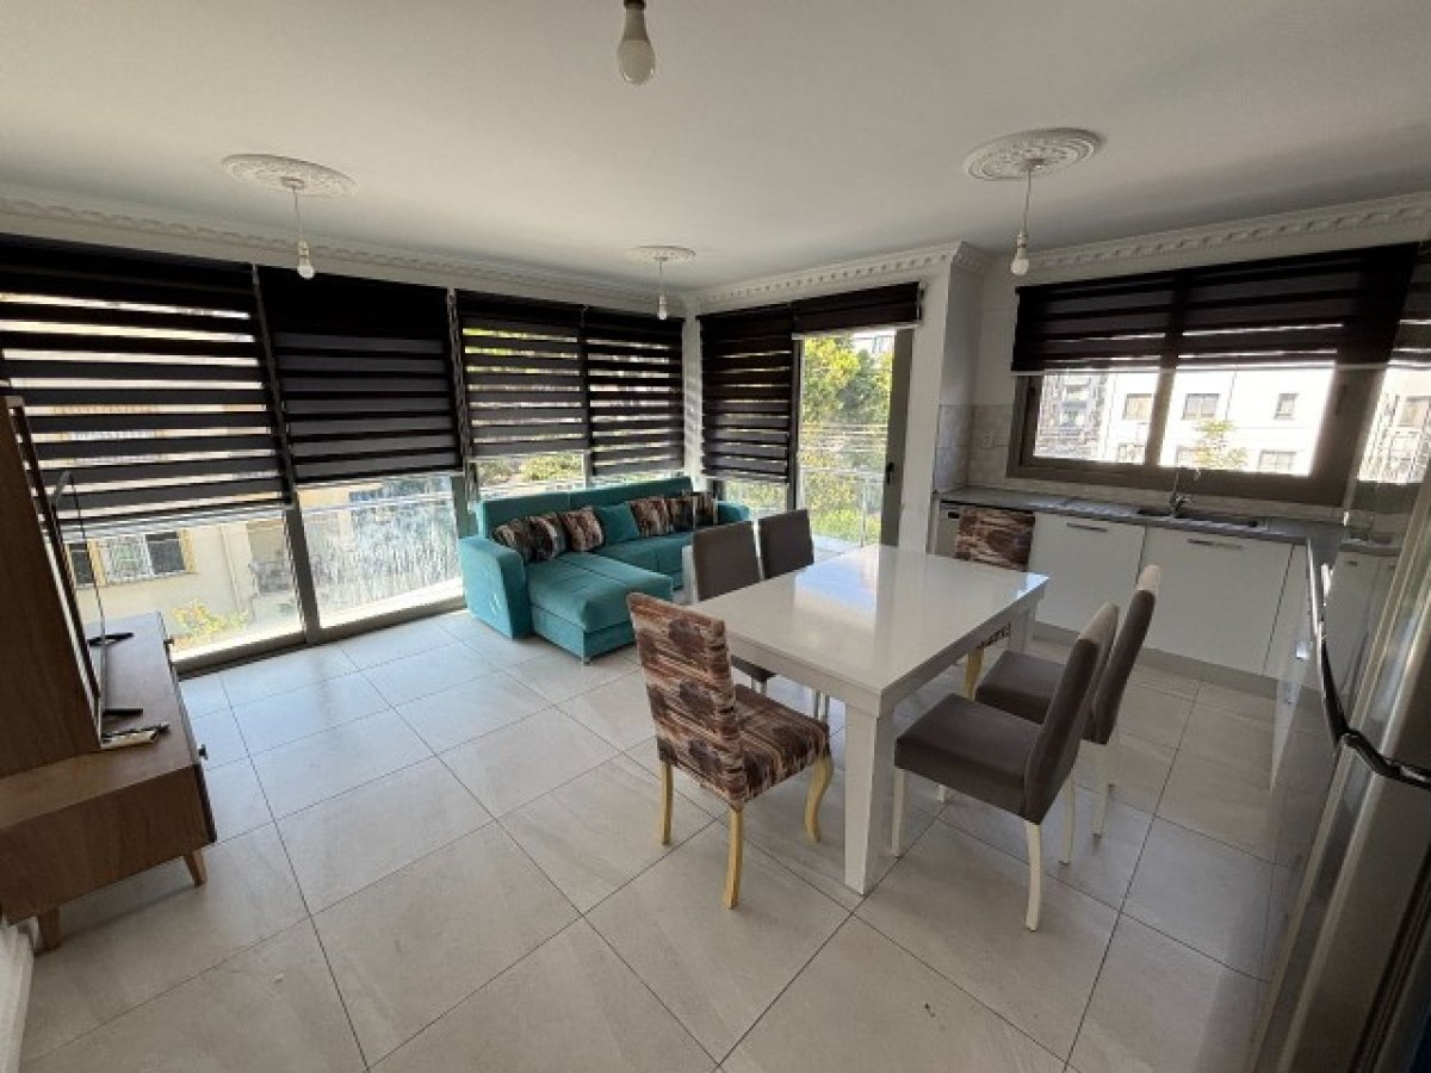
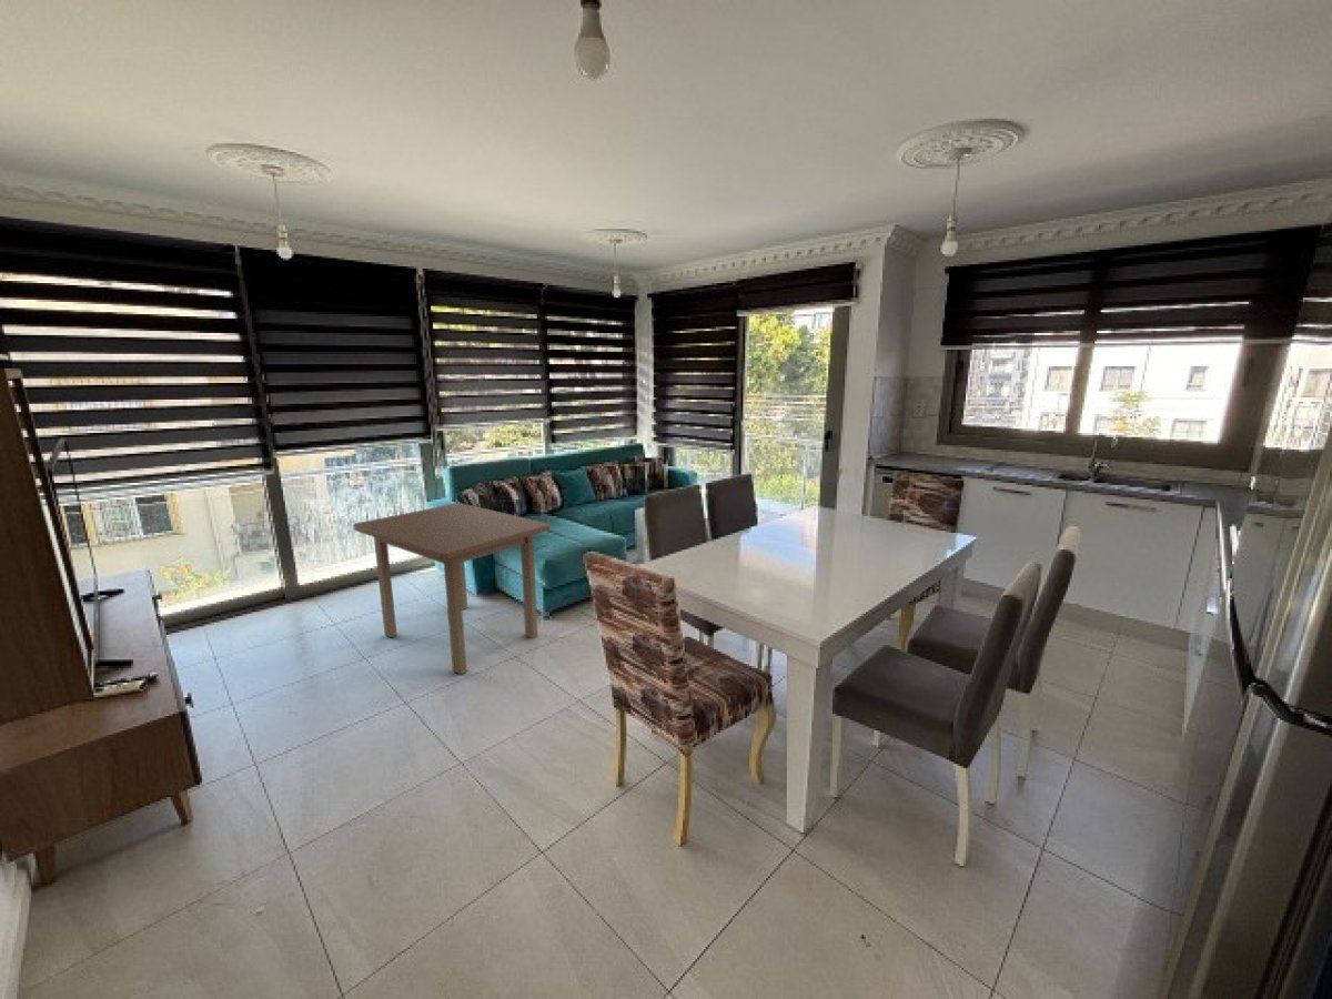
+ coffee table [352,502,552,676]
